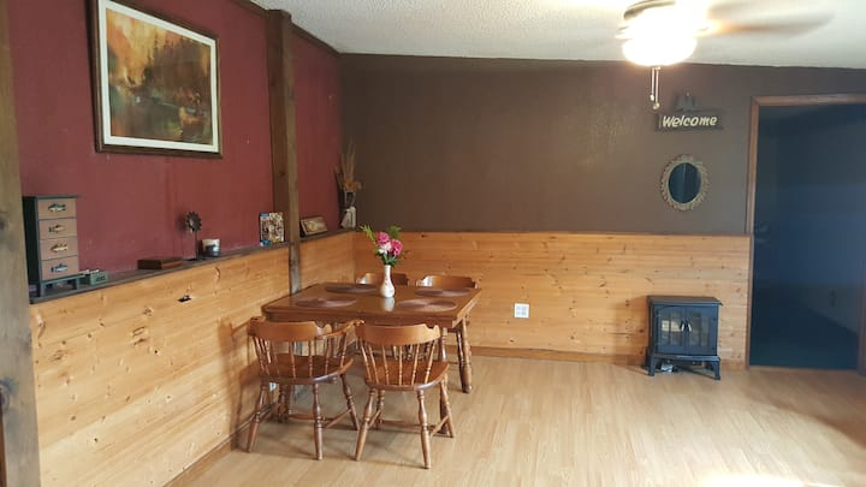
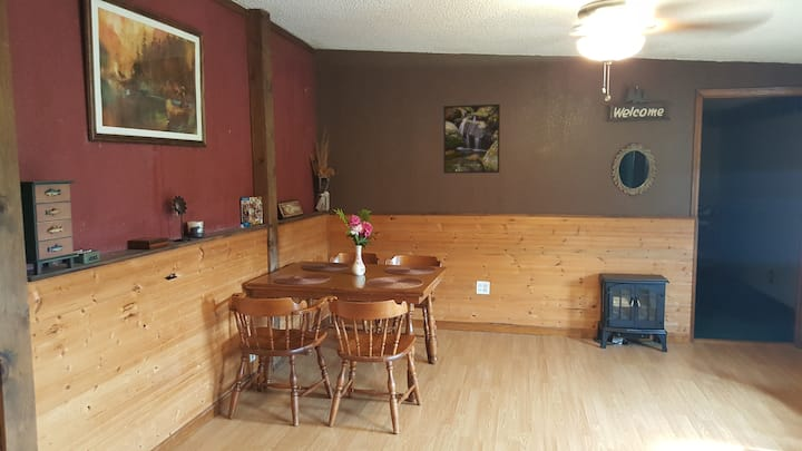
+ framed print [442,104,501,175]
